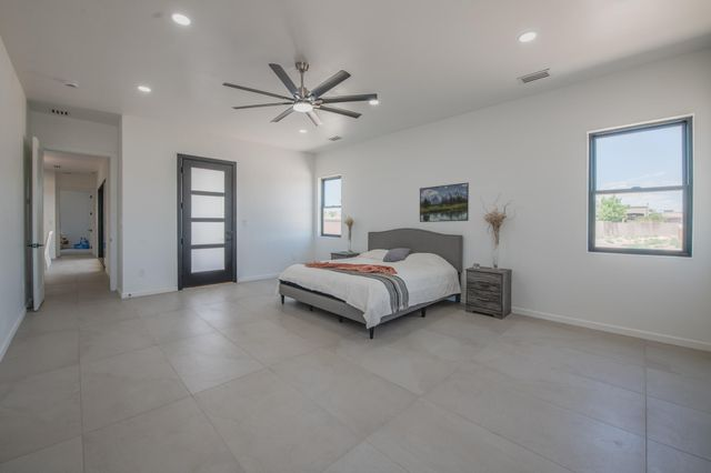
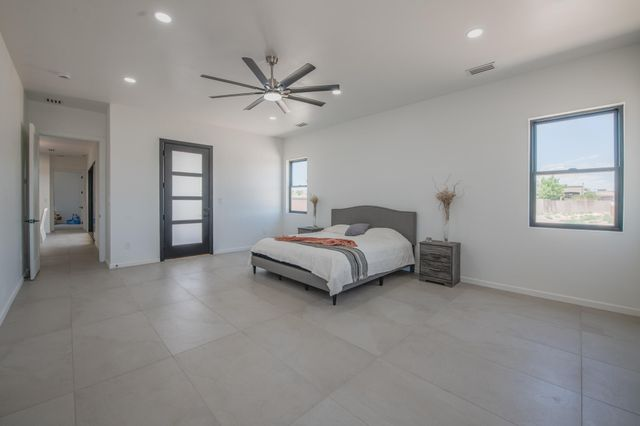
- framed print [419,182,470,223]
